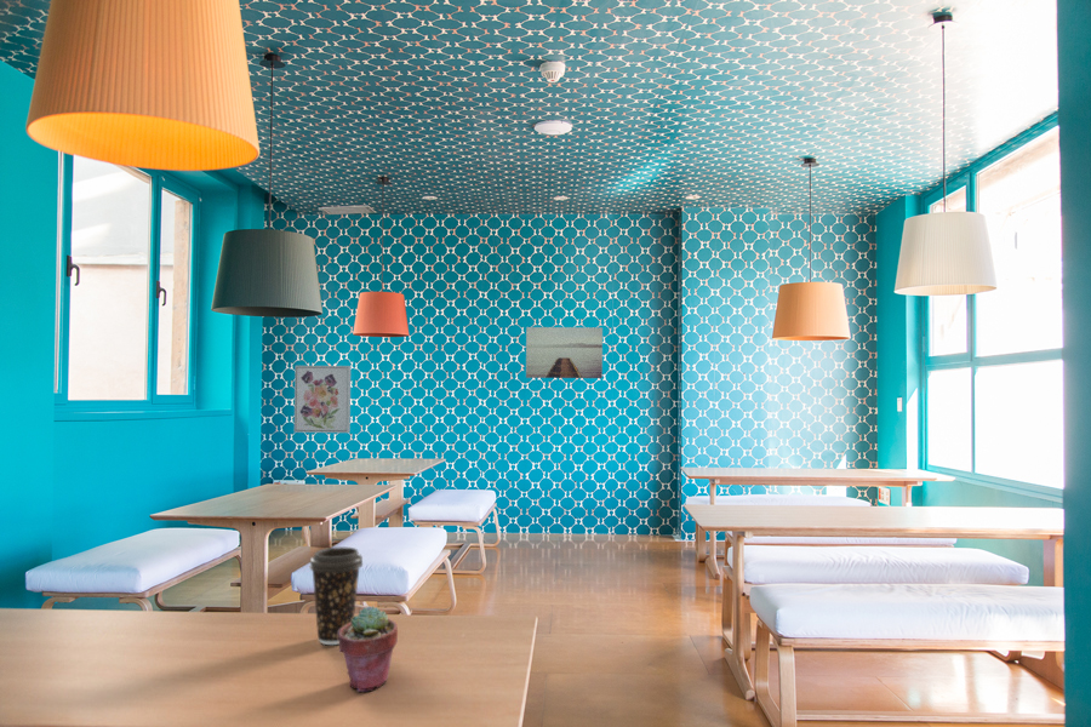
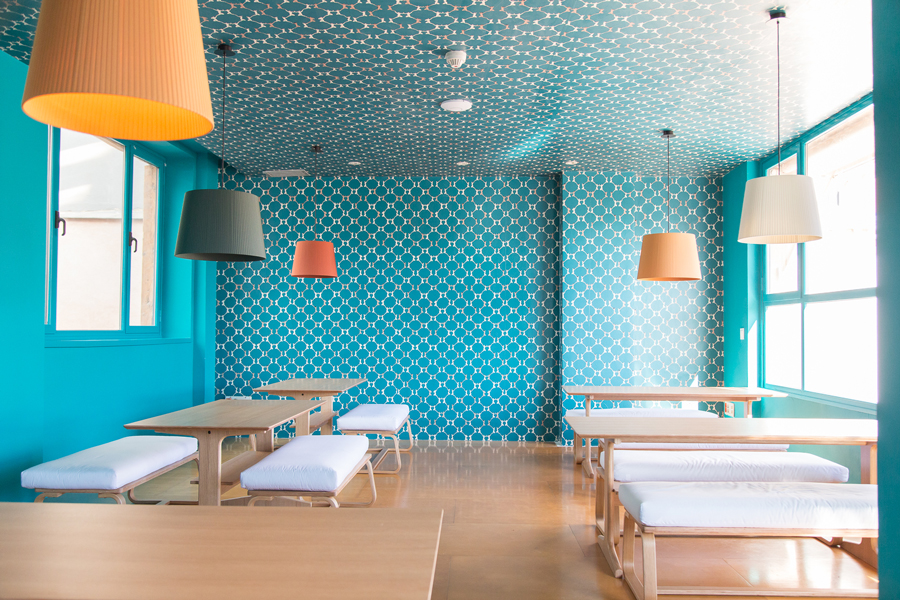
- coffee cup [308,545,364,646]
- wall art [525,326,604,379]
- wall art [293,365,352,434]
- potted succulent [338,605,399,693]
